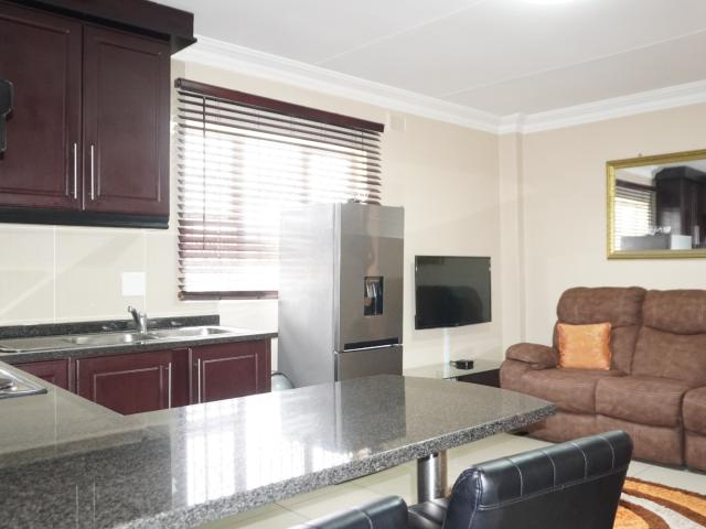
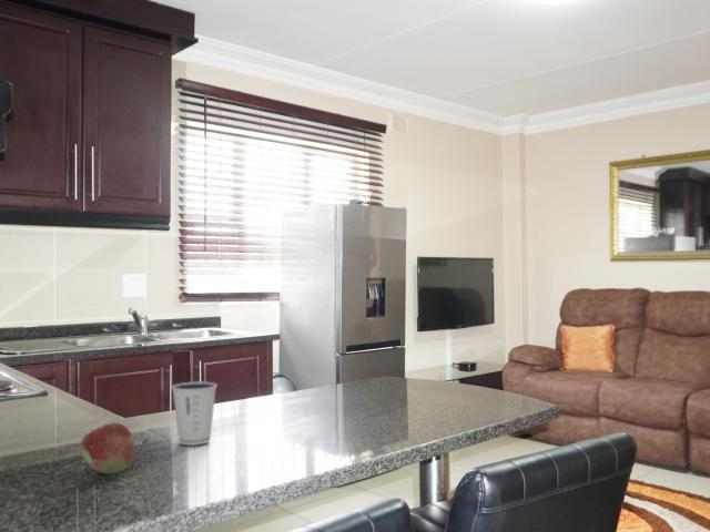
+ fruit [80,422,136,475]
+ dixie cup [171,380,219,447]
